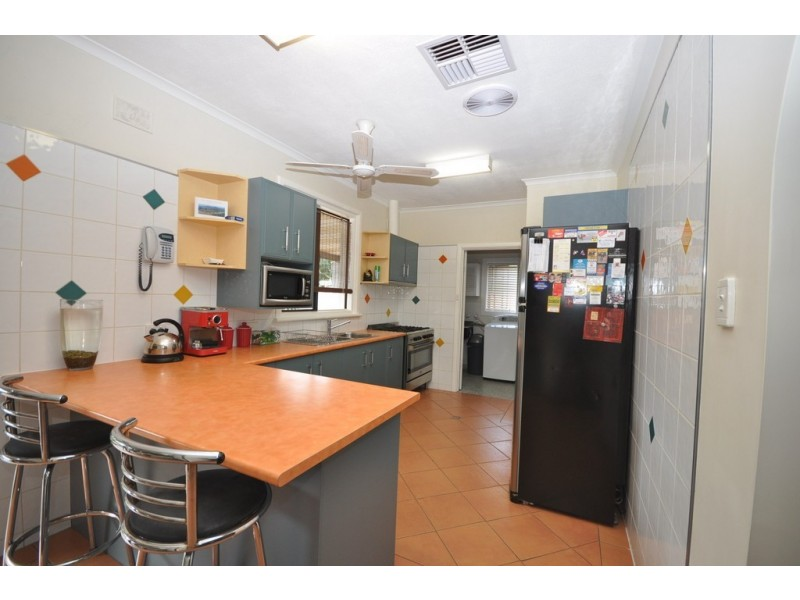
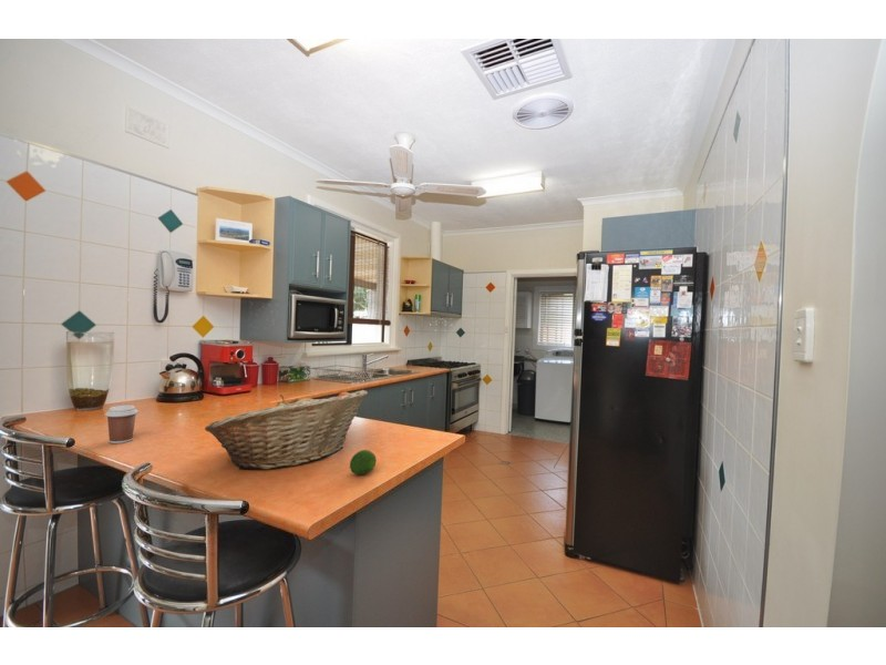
+ fruit [348,449,378,475]
+ coffee cup [104,405,140,444]
+ fruit basket [204,389,369,470]
